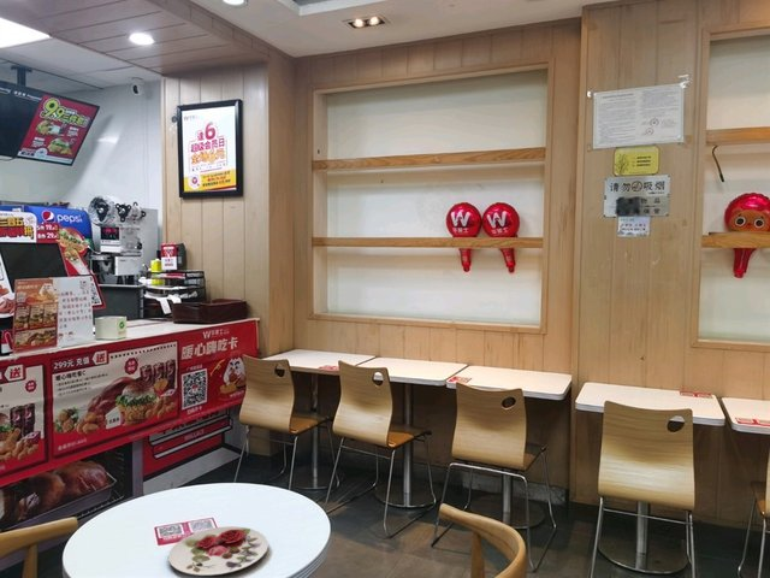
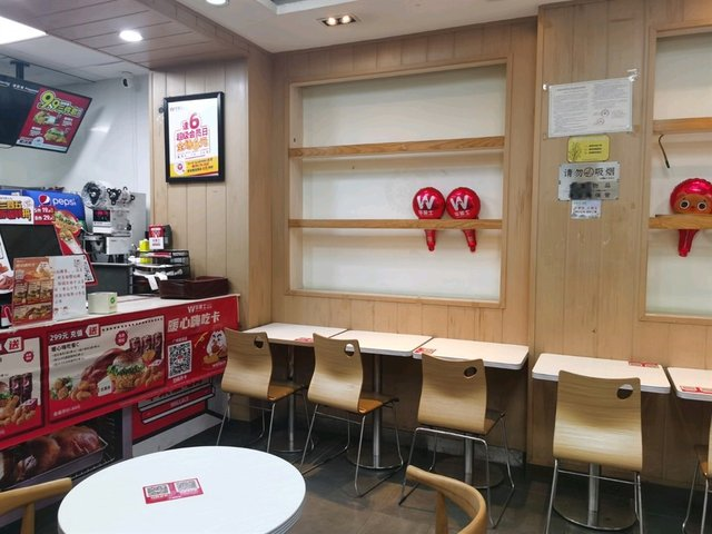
- plate [167,525,270,577]
